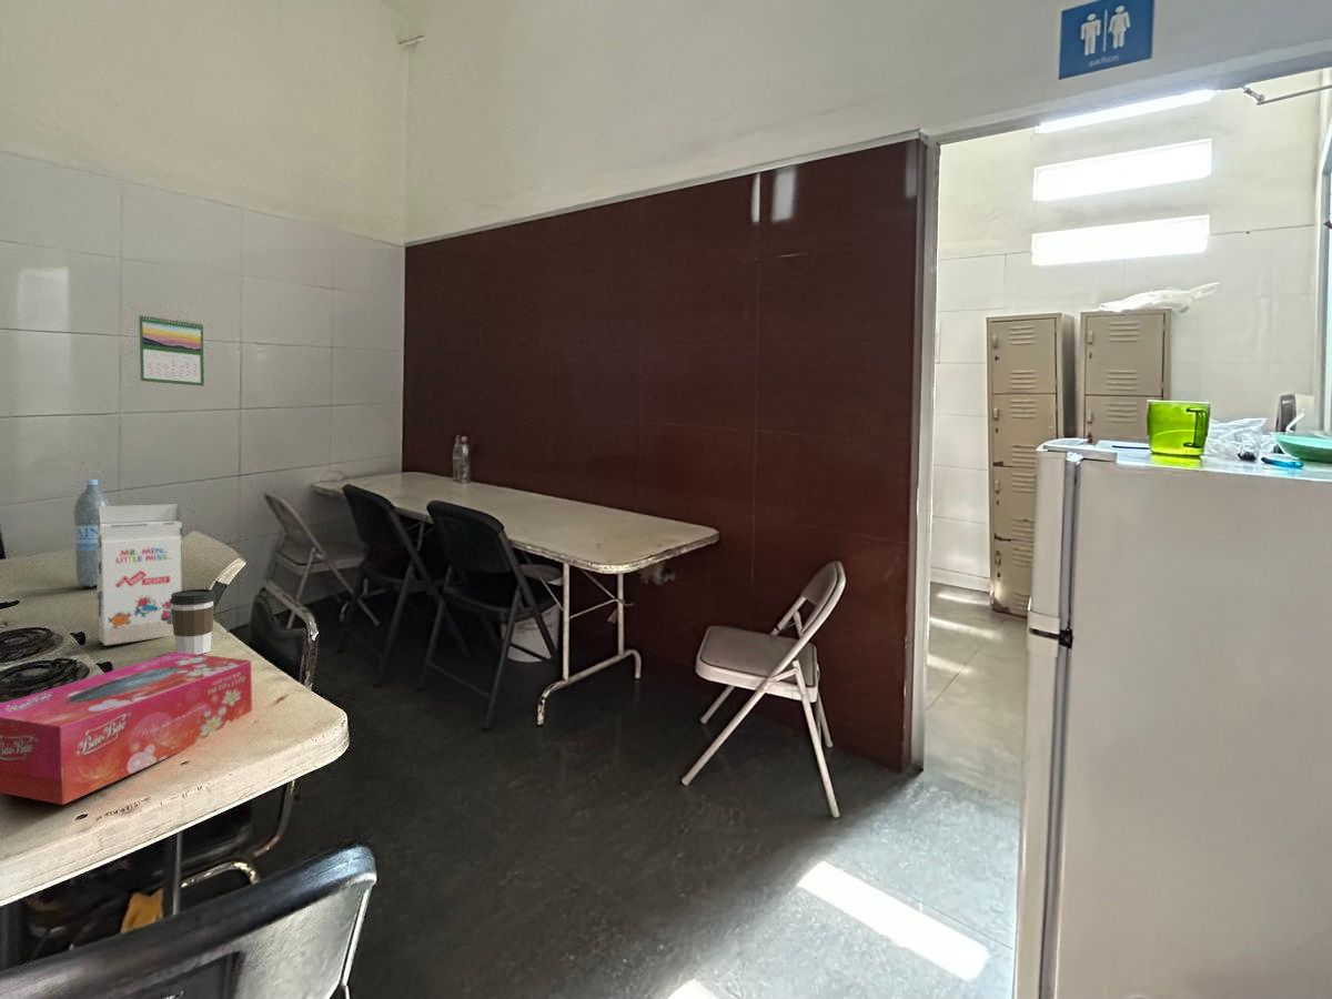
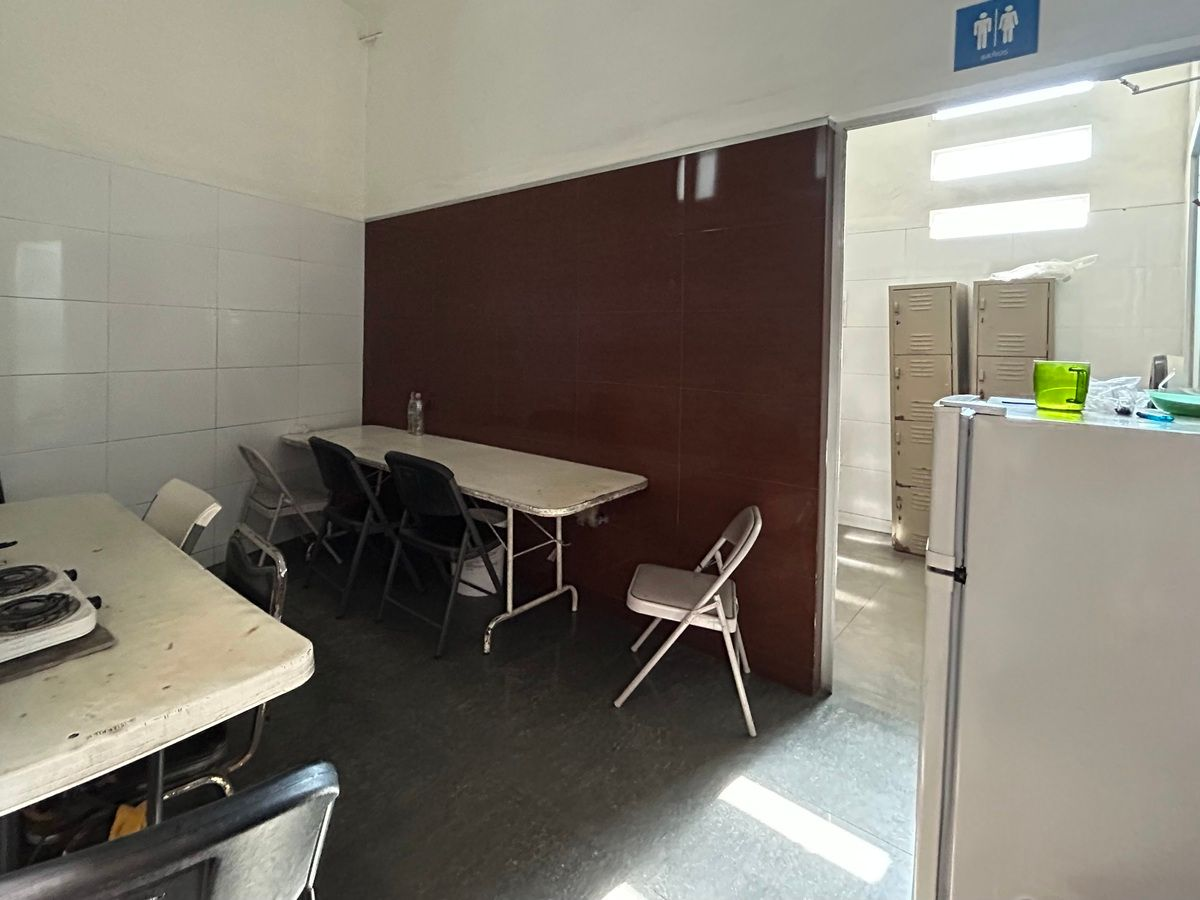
- gift box [95,503,183,646]
- water bottle [73,478,111,588]
- calendar [138,313,205,387]
- coffee cup [170,588,216,655]
- tissue box [0,652,253,806]
